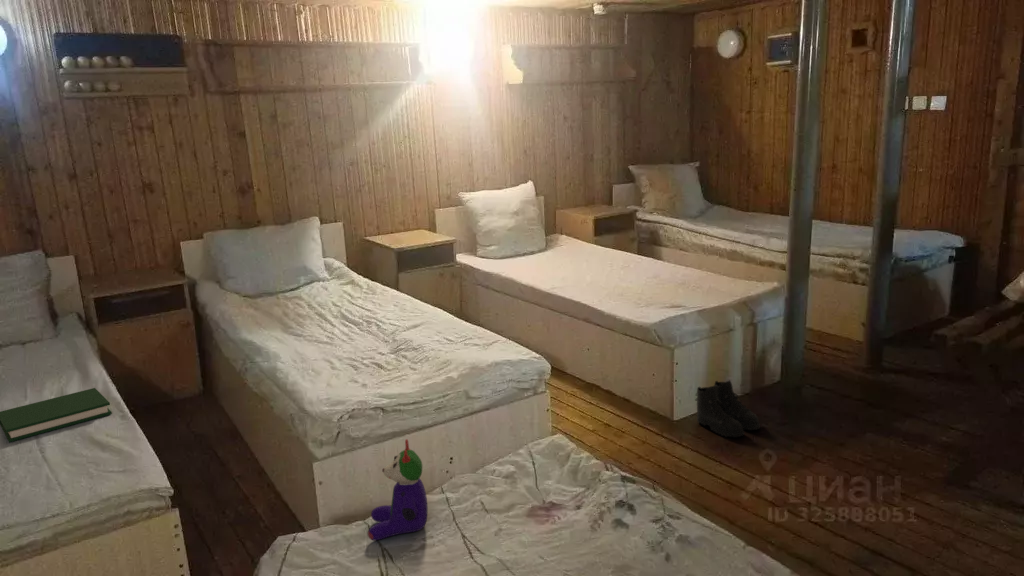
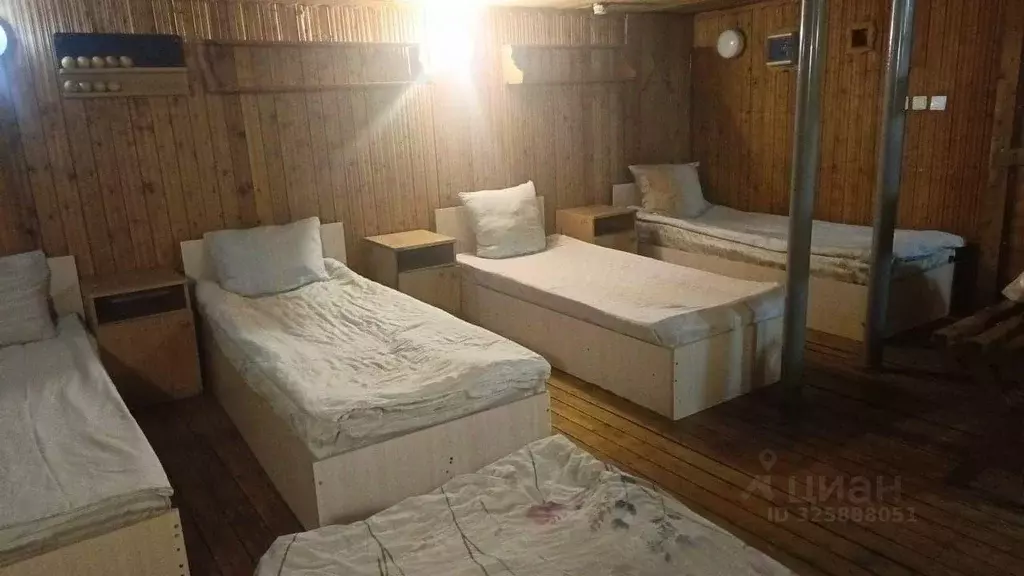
- hardback book [0,387,113,443]
- stuffed toy [367,438,429,541]
- boots [694,379,761,438]
